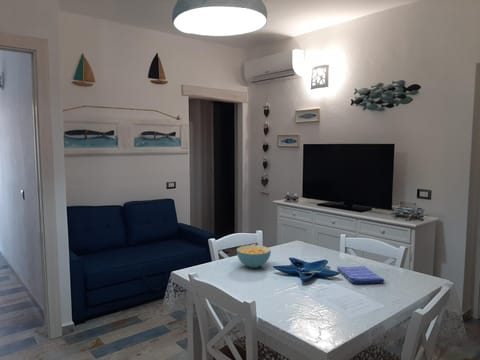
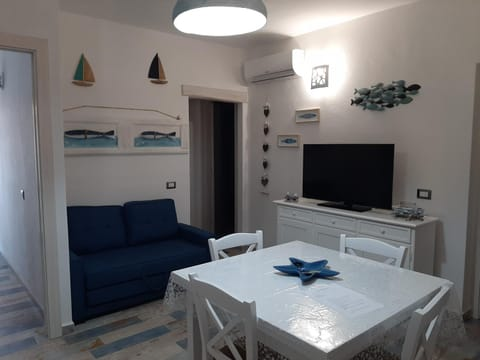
- cereal bowl [236,244,272,269]
- dish towel [336,265,385,285]
